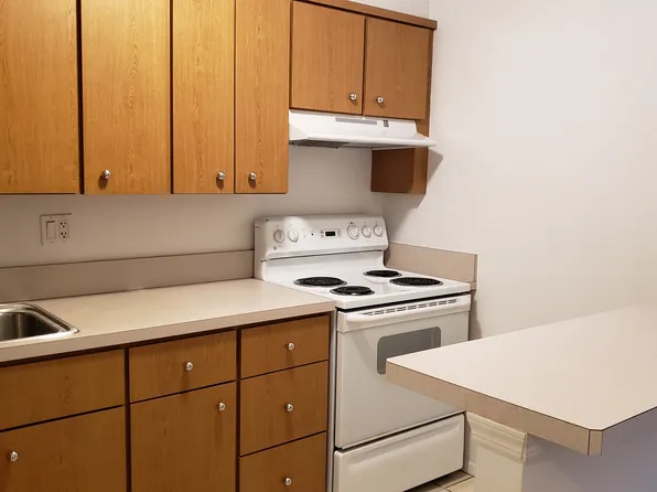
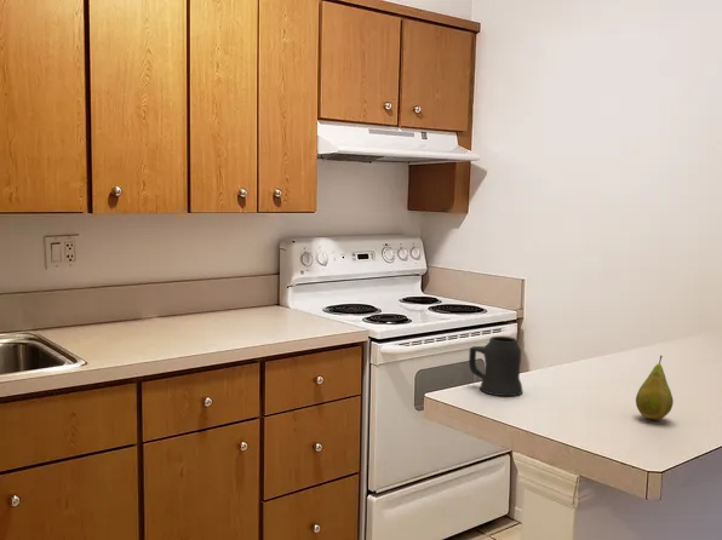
+ fruit [635,355,675,421]
+ mug [468,335,525,397]
